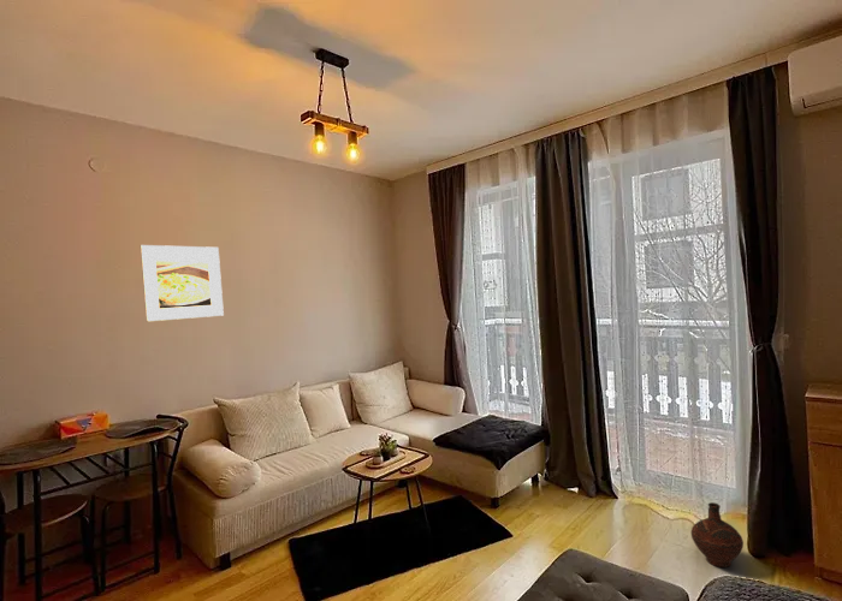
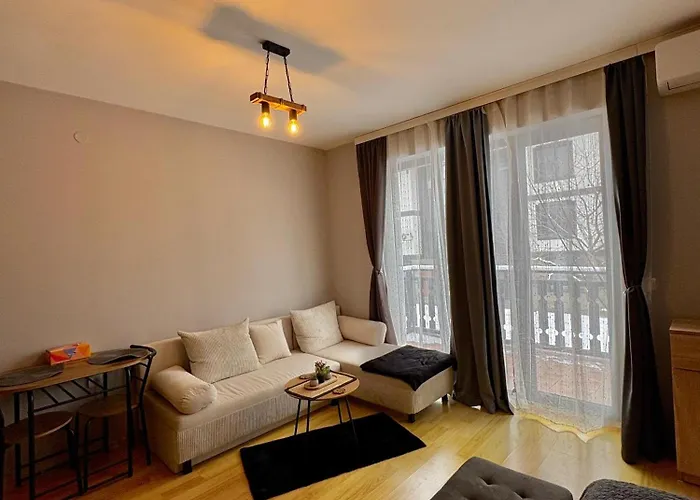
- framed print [140,244,225,322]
- ceramic jug [690,501,745,569]
